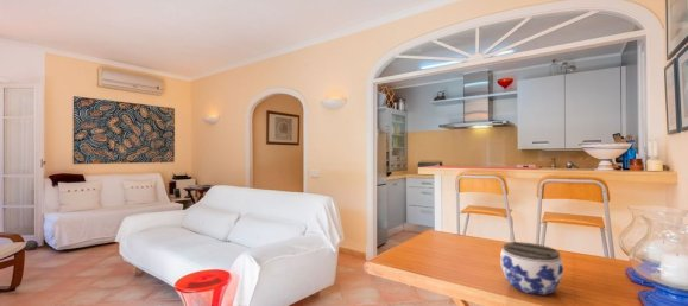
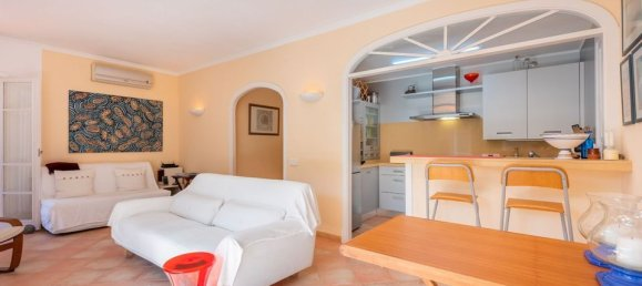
- jar [499,241,564,297]
